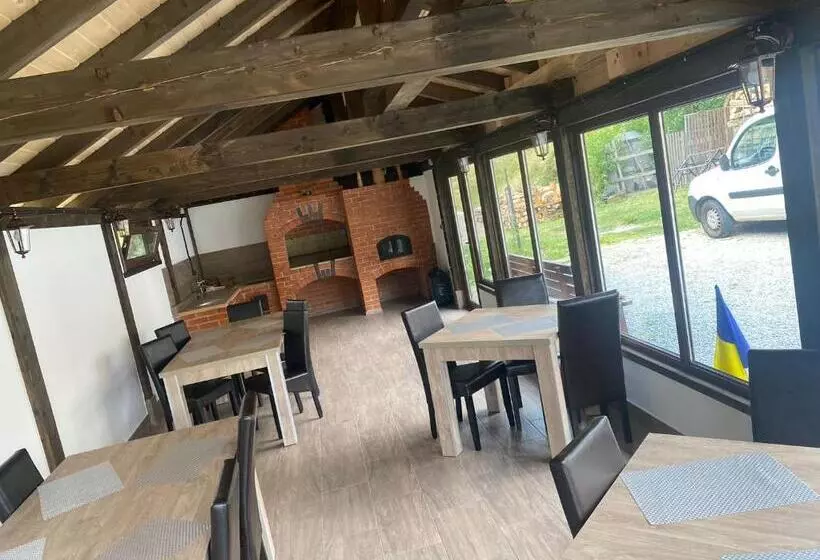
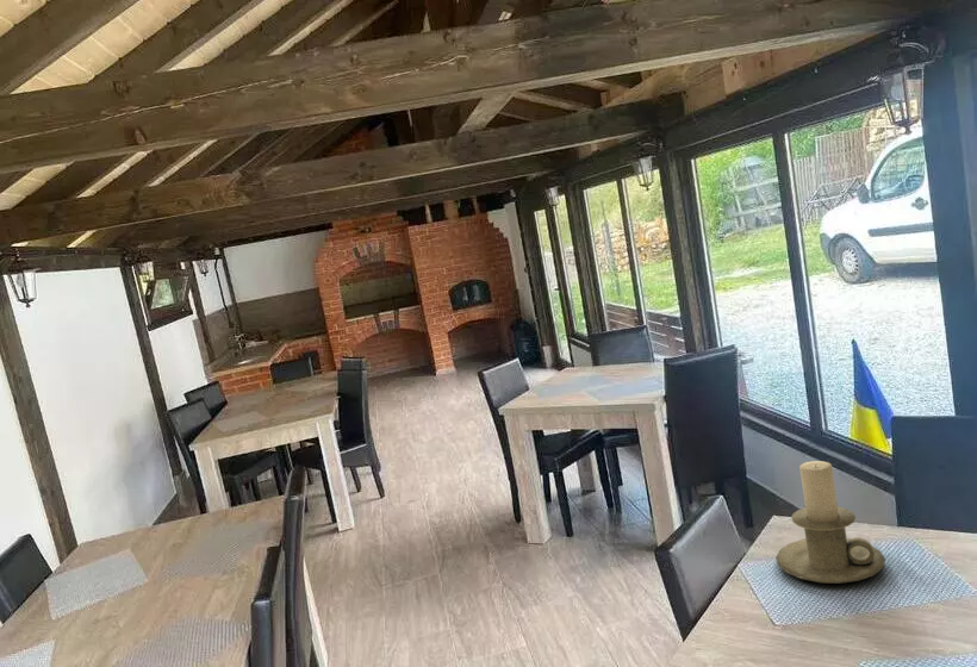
+ candle holder [774,460,886,585]
